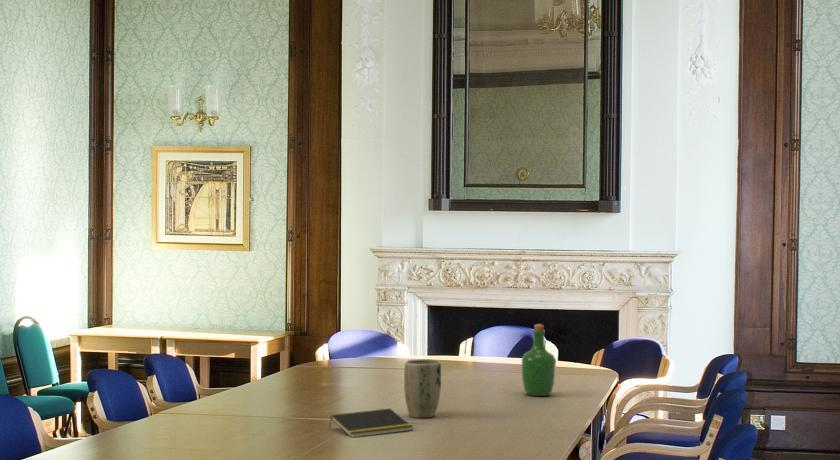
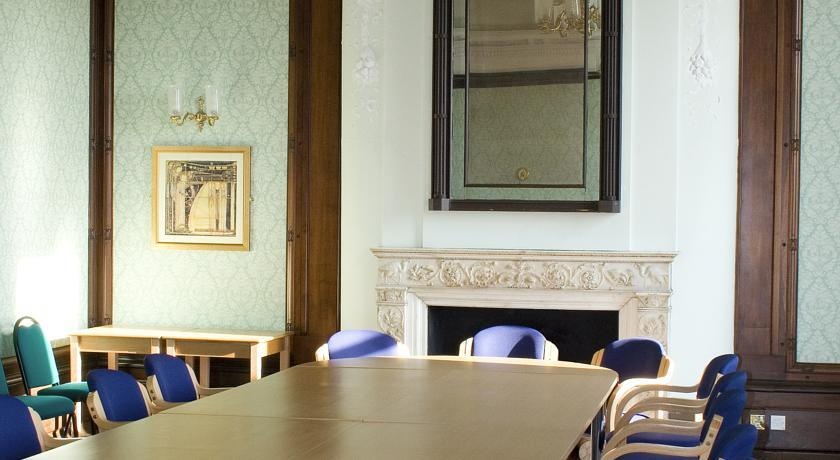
- plant pot [403,358,442,419]
- notepad [328,408,414,439]
- wine bottle [521,323,557,397]
